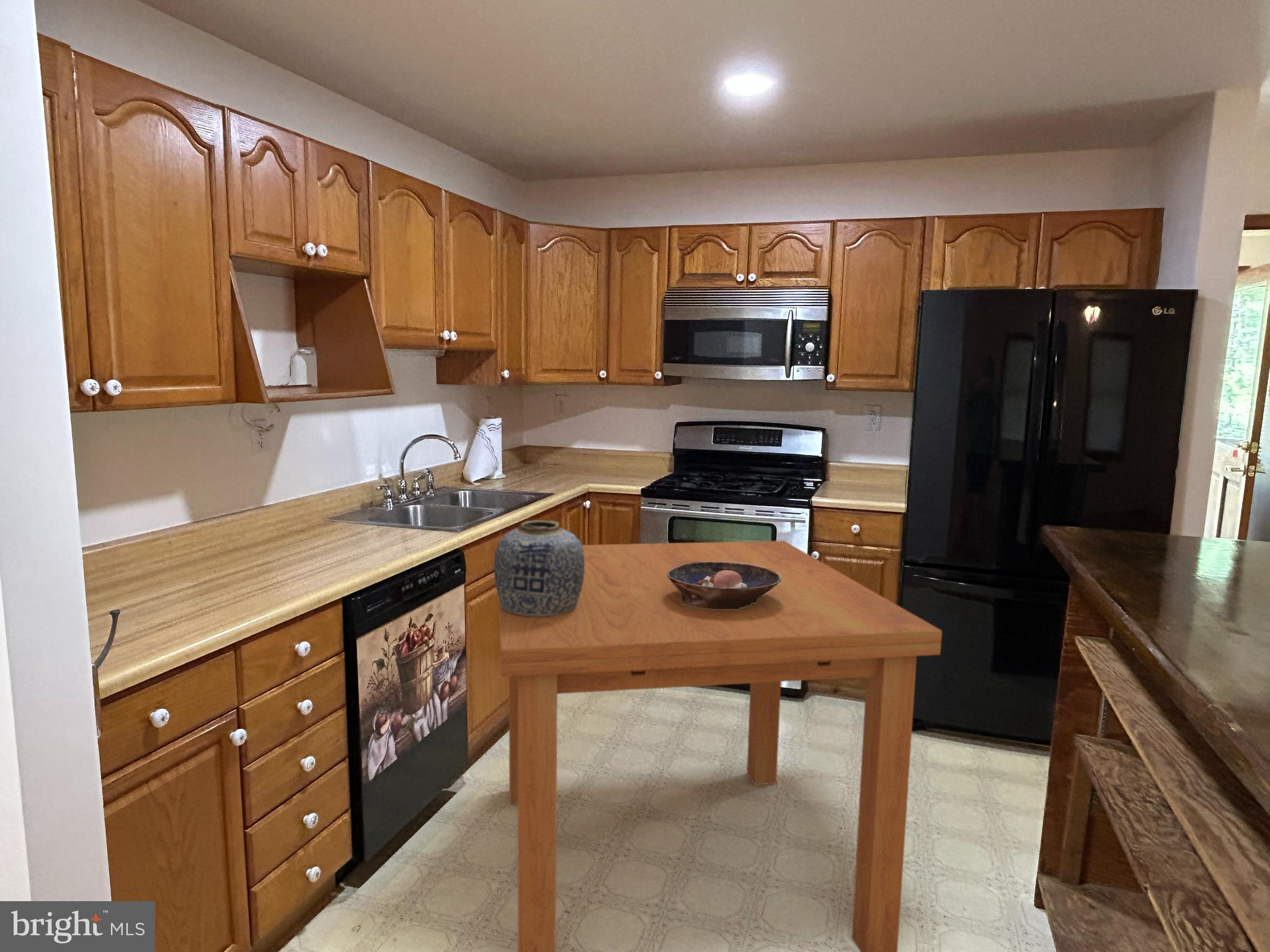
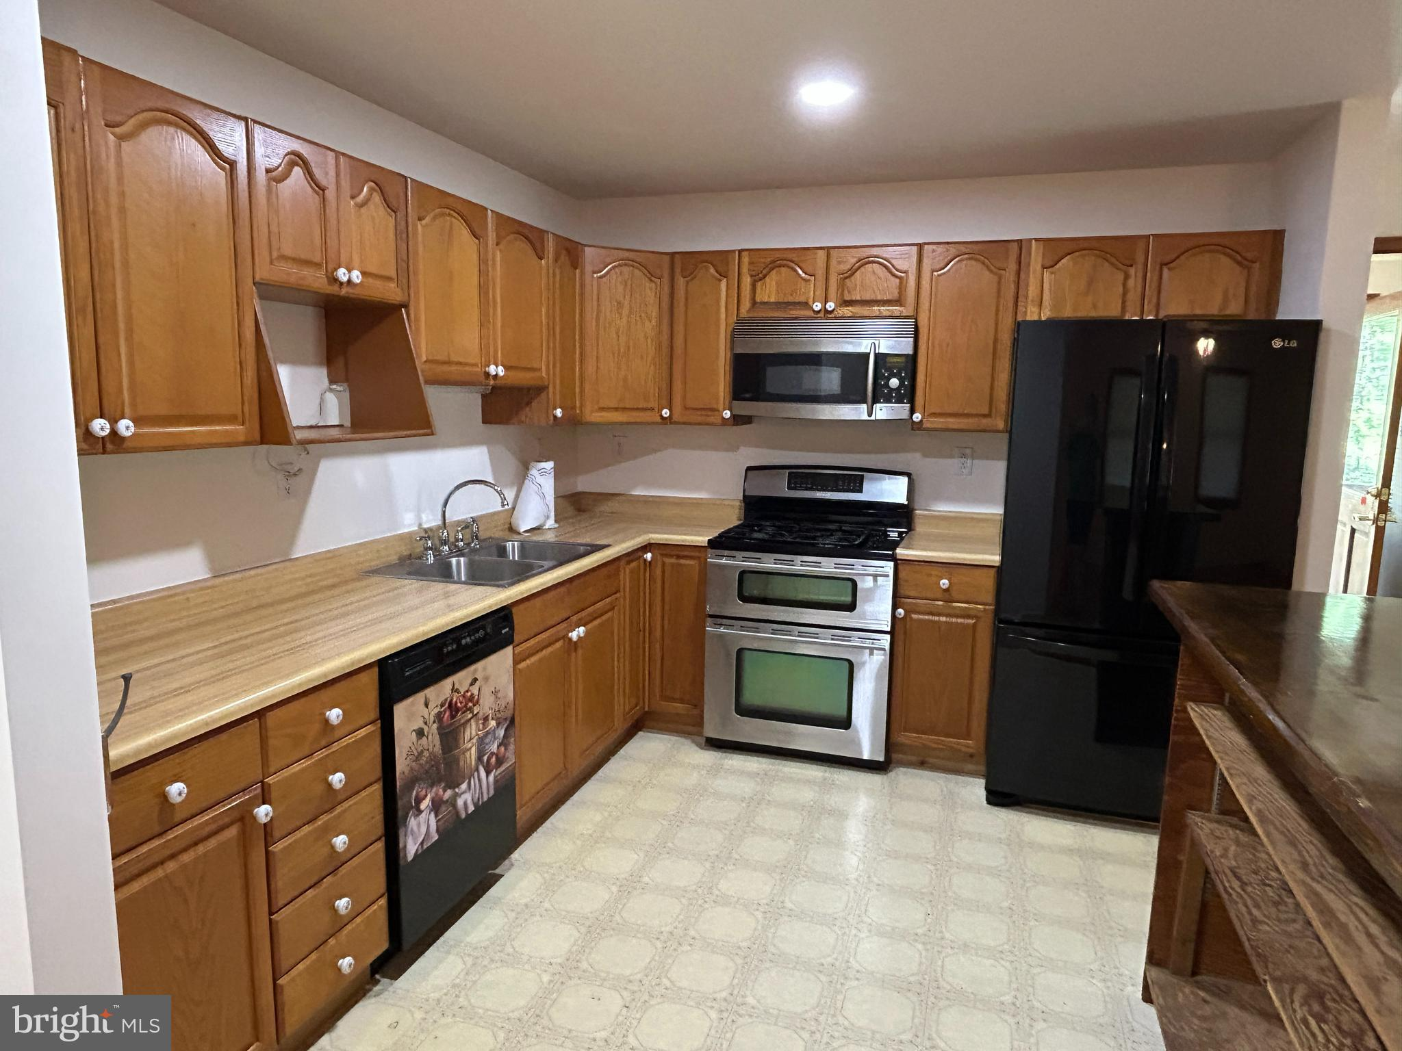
- dining table [497,540,943,952]
- vase [493,519,585,617]
- bowl [667,562,781,609]
